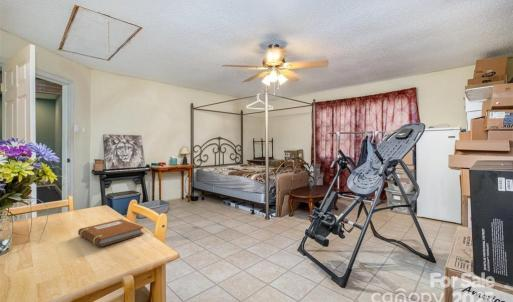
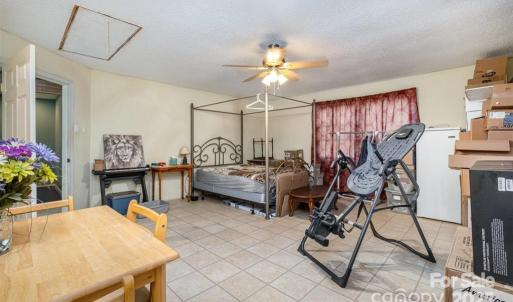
- notebook [77,218,145,248]
